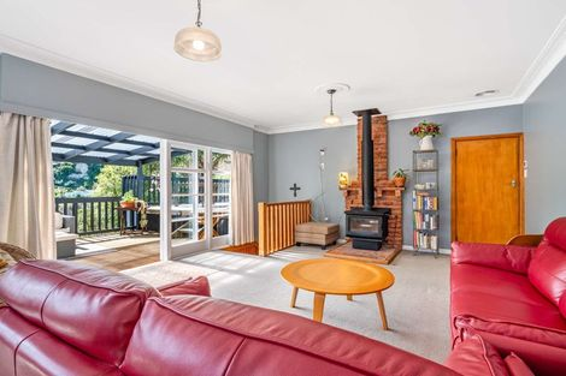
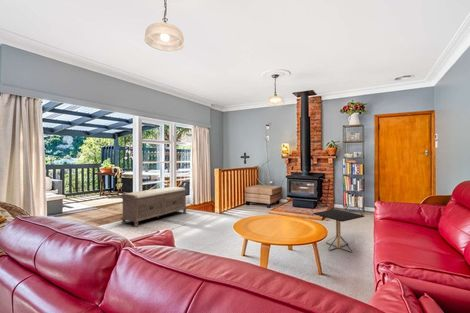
+ bench [119,186,188,228]
+ side table [312,208,365,253]
